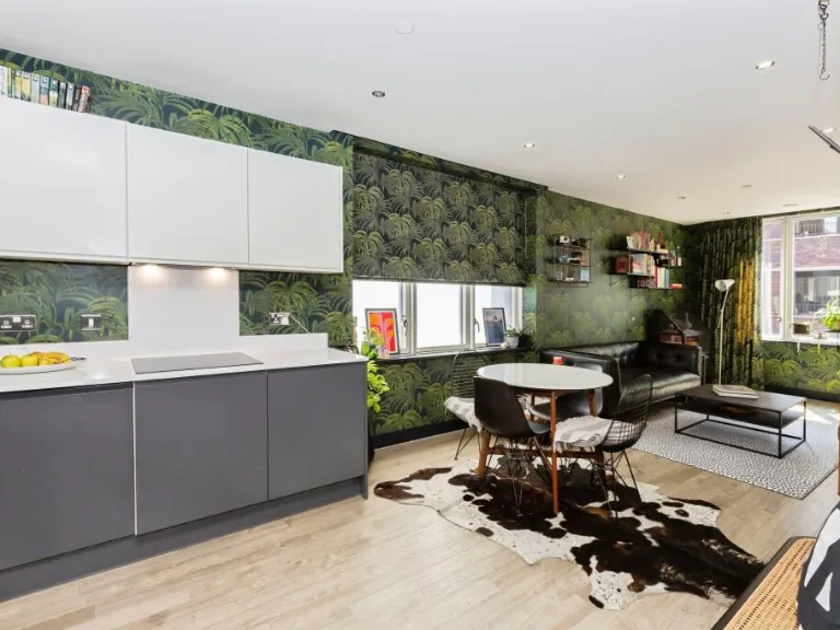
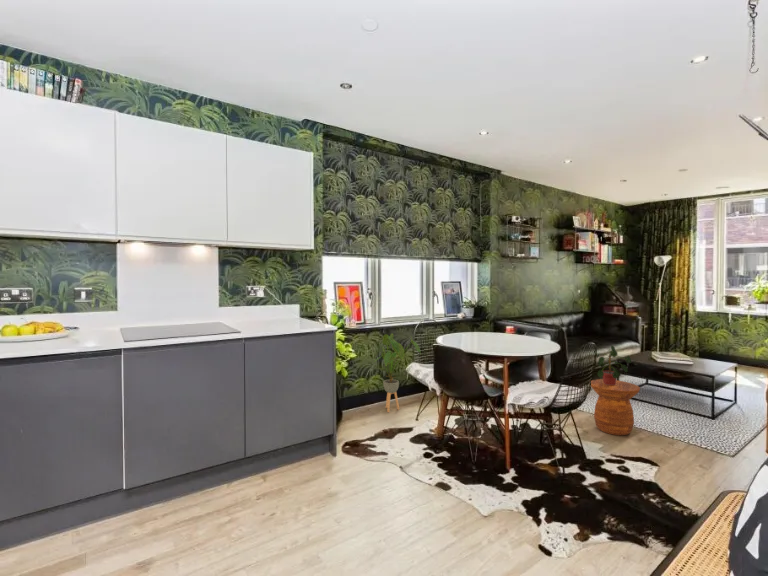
+ house plant [372,333,422,413]
+ side table [590,378,641,436]
+ potted plant [595,344,632,385]
